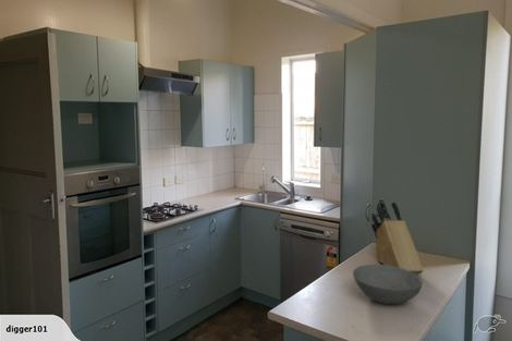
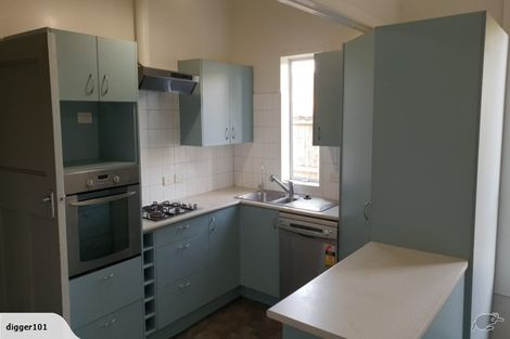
- knife block [370,198,425,276]
- bowl [352,264,424,305]
